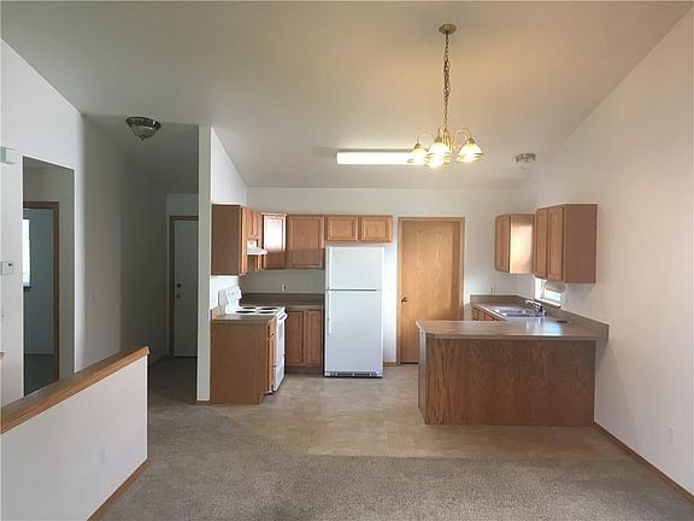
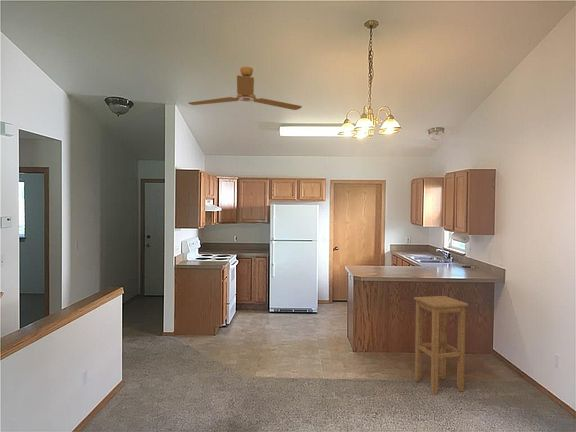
+ ceiling fan [187,66,303,111]
+ stool [413,295,469,395]
